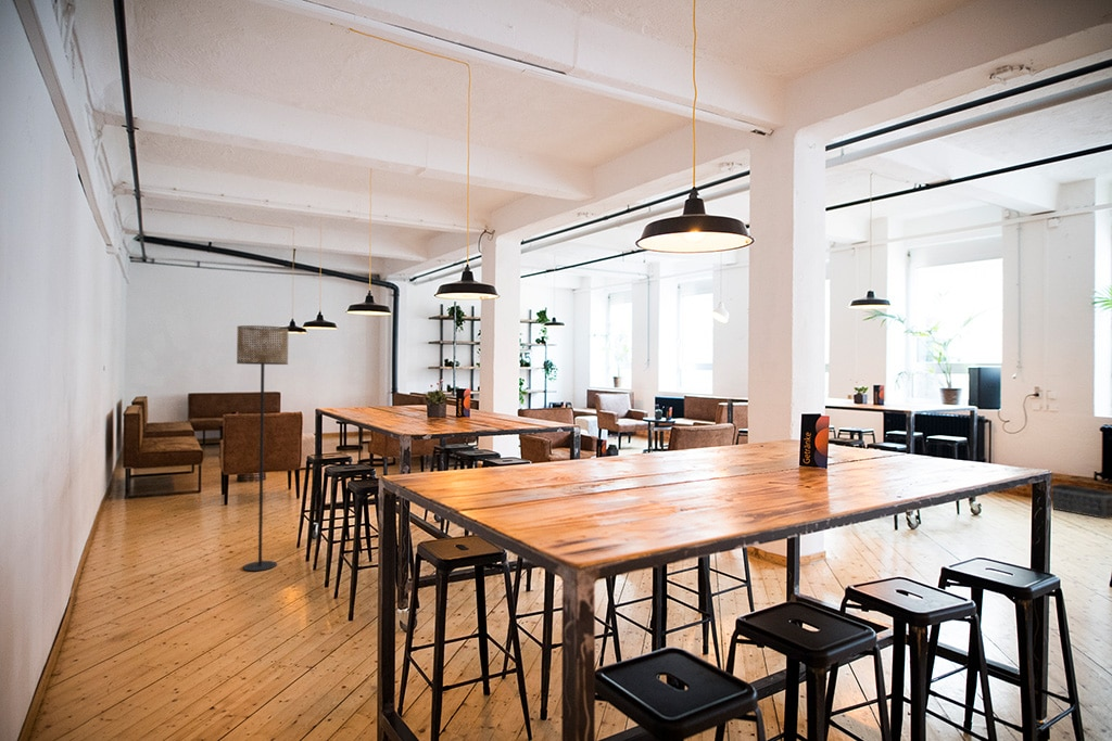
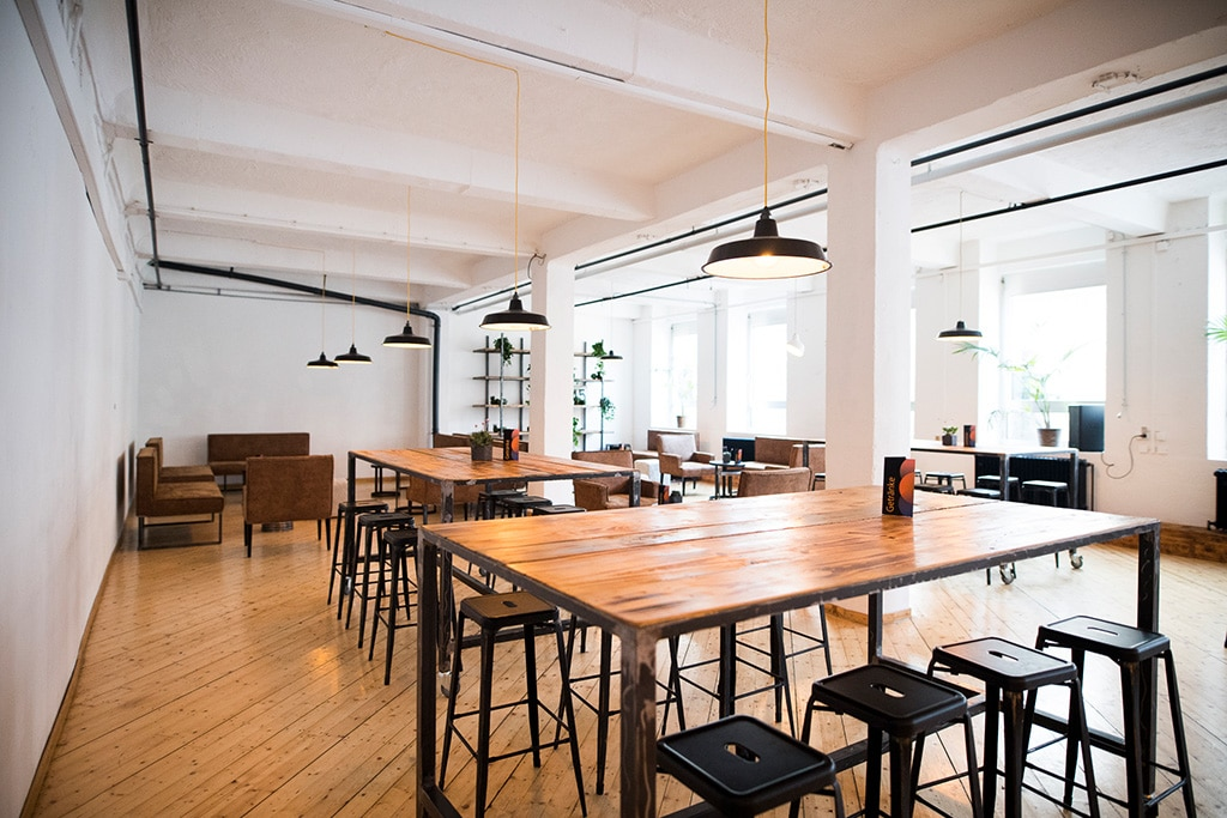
- floor lamp [236,324,290,572]
- basket [1051,483,1112,520]
